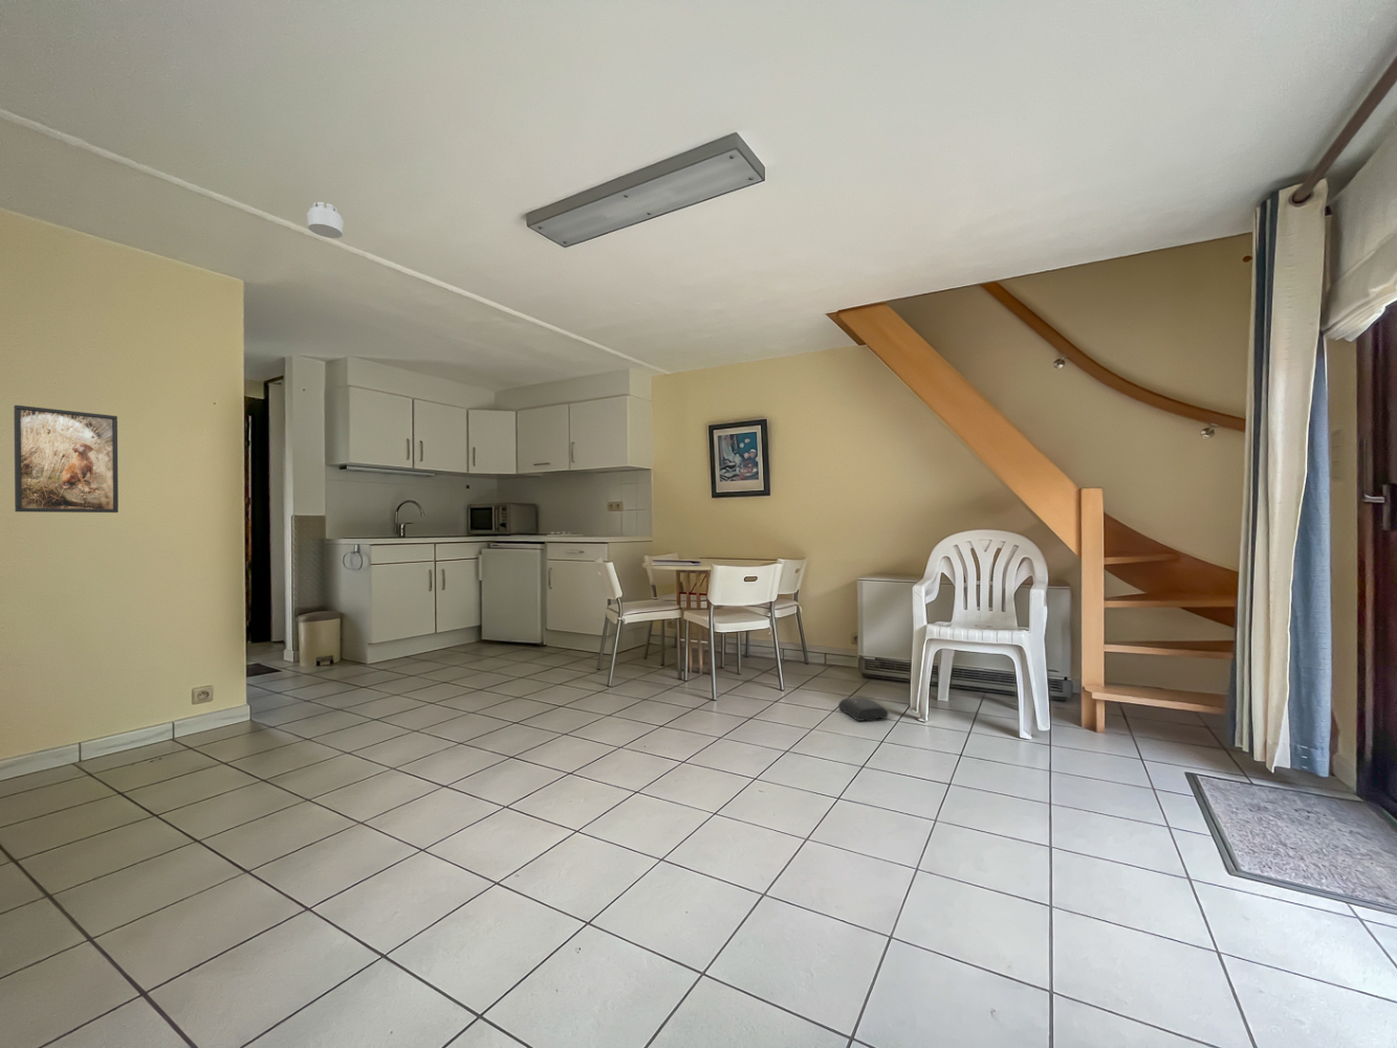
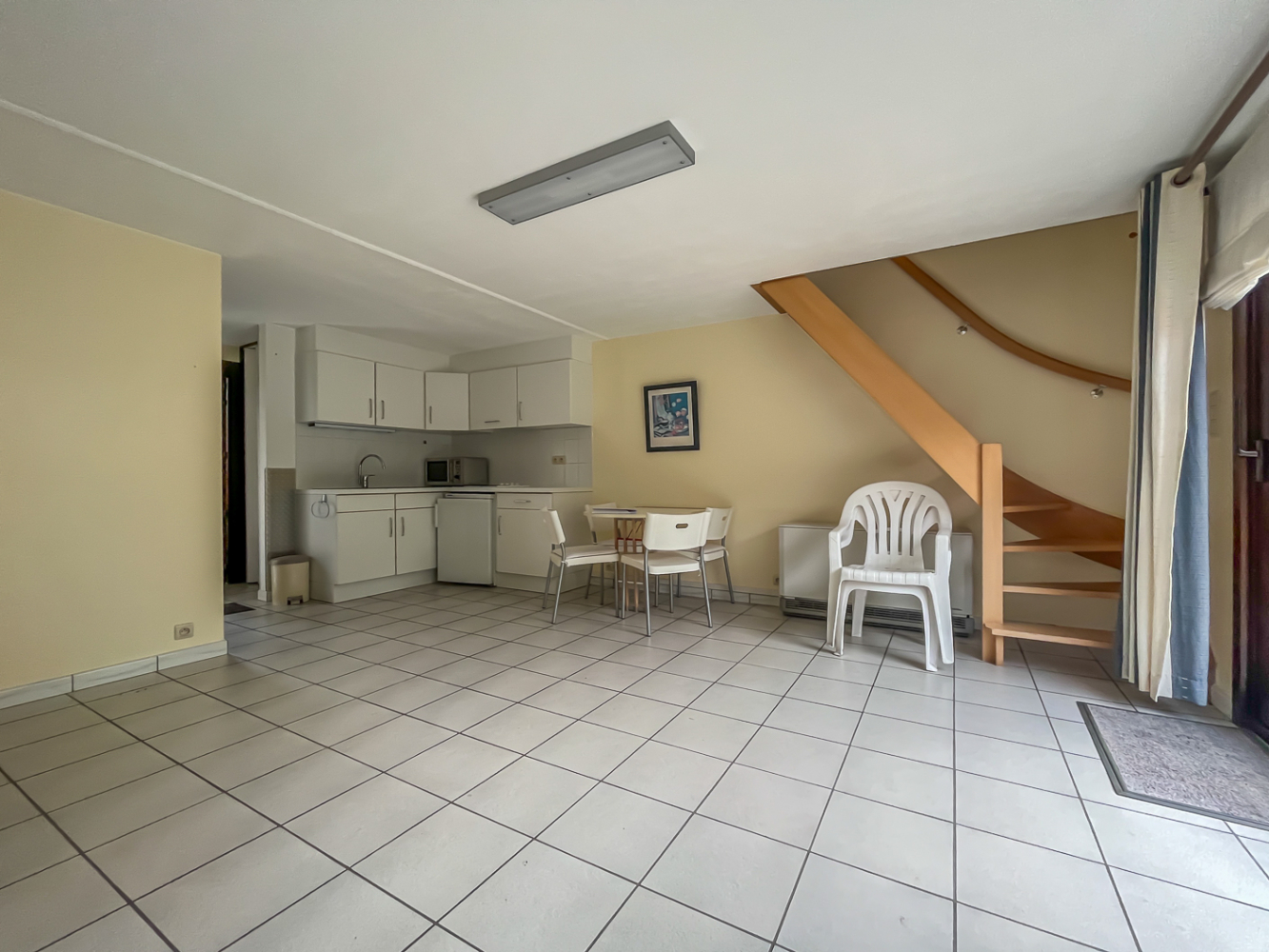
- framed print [12,404,120,513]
- bag [838,697,888,722]
- smoke detector [306,201,345,239]
